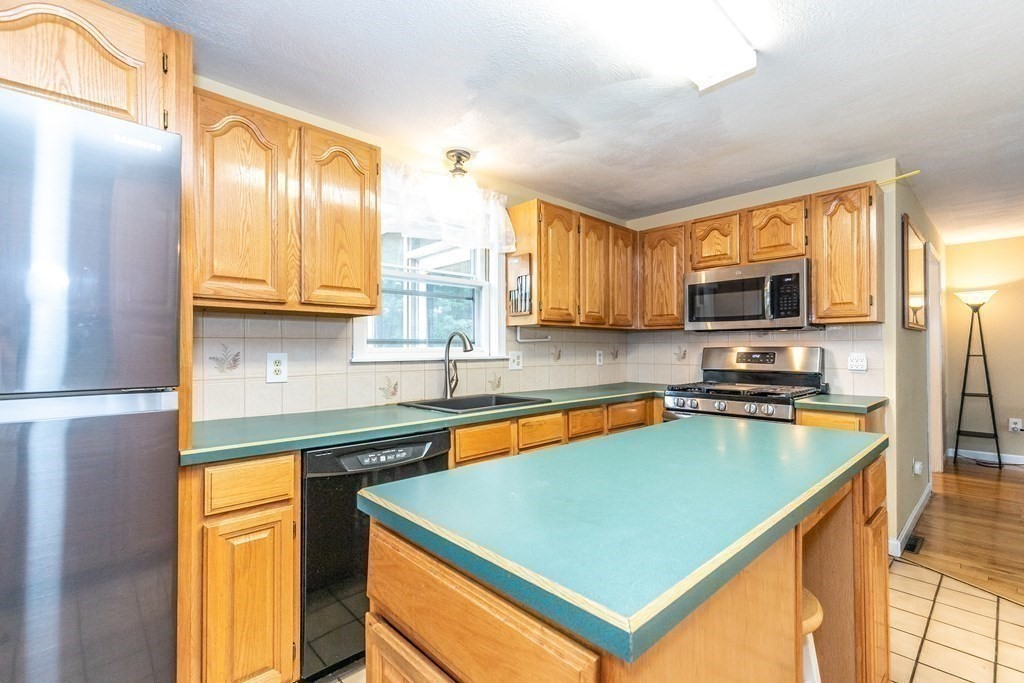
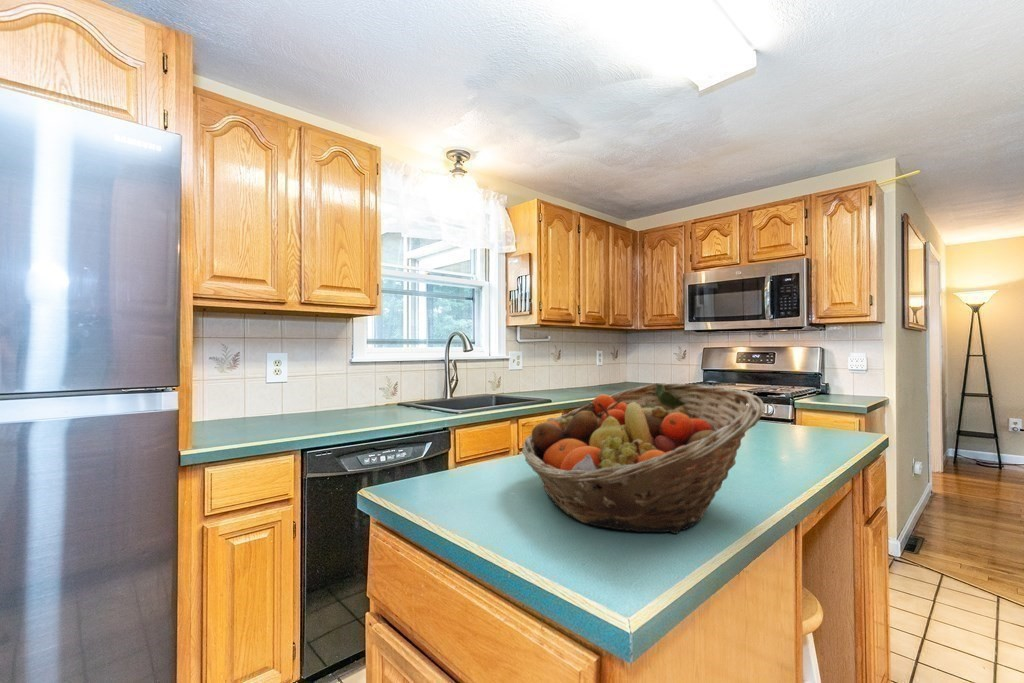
+ fruit basket [521,382,765,535]
